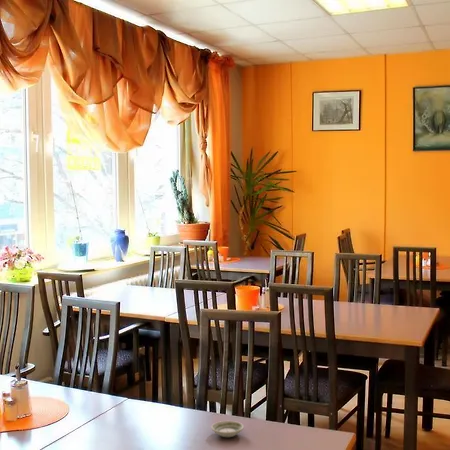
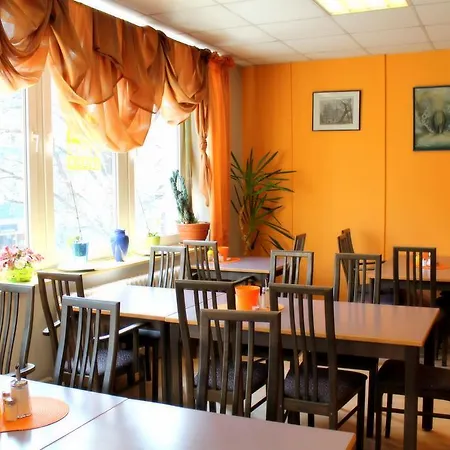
- saucer [210,420,245,438]
